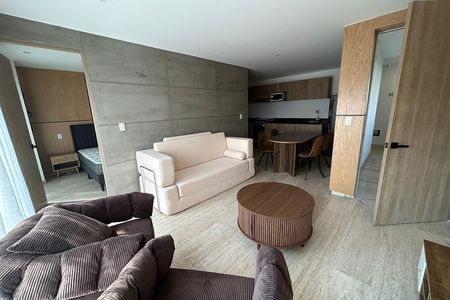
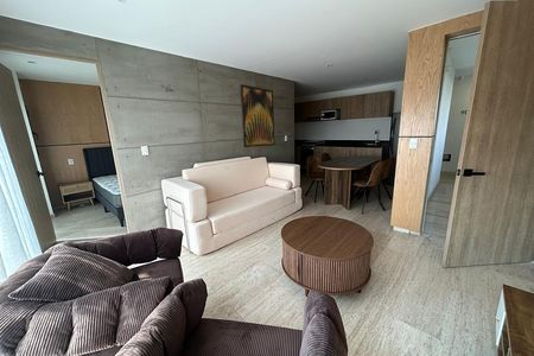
+ wall art [239,83,276,148]
